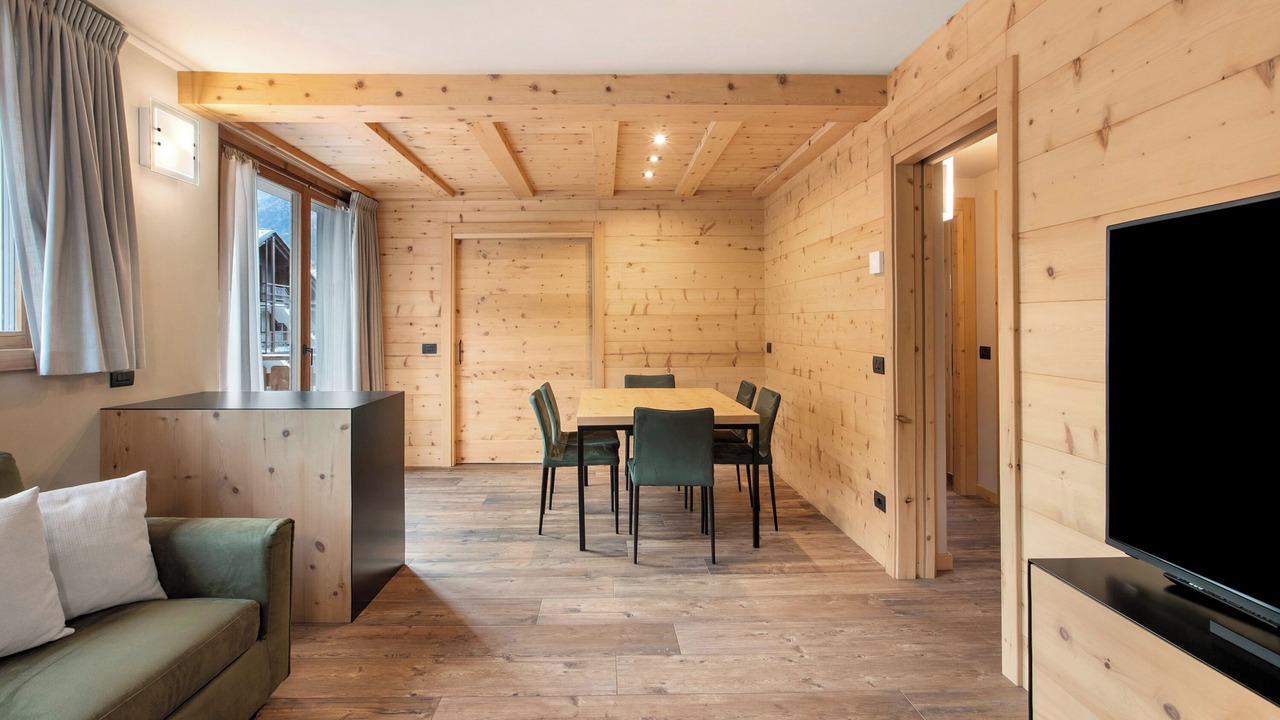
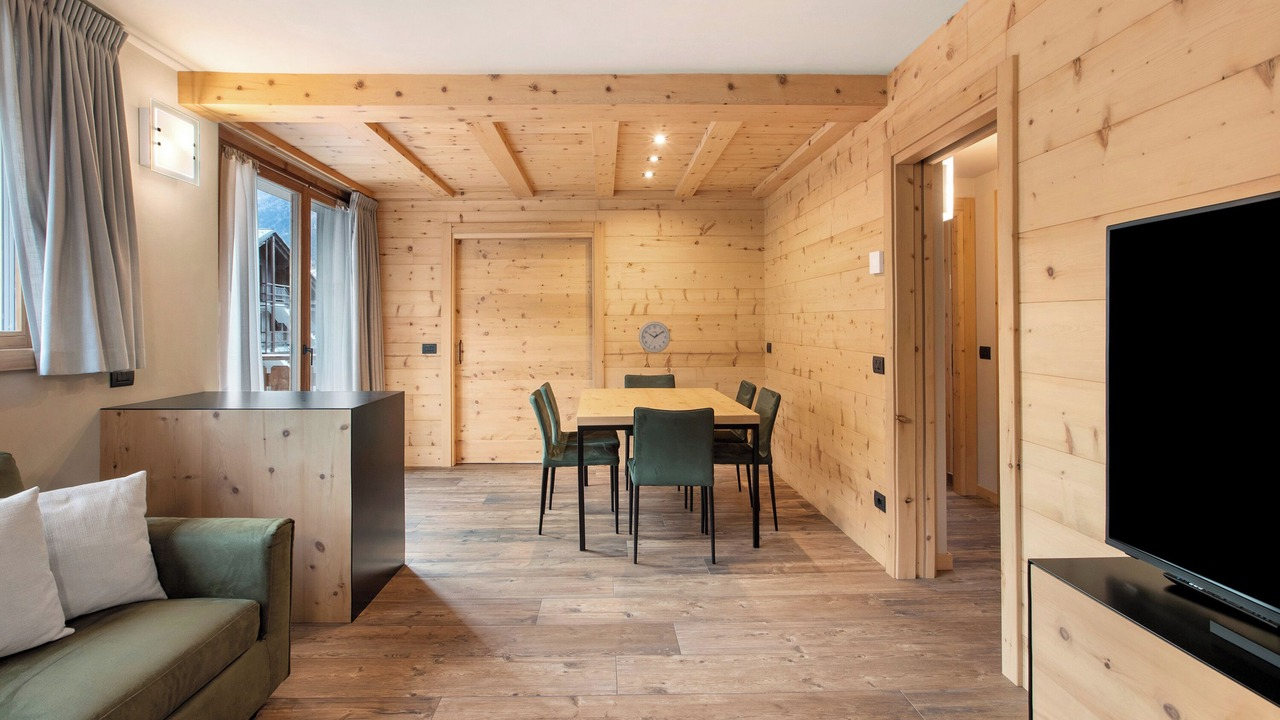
+ wall clock [638,320,671,354]
